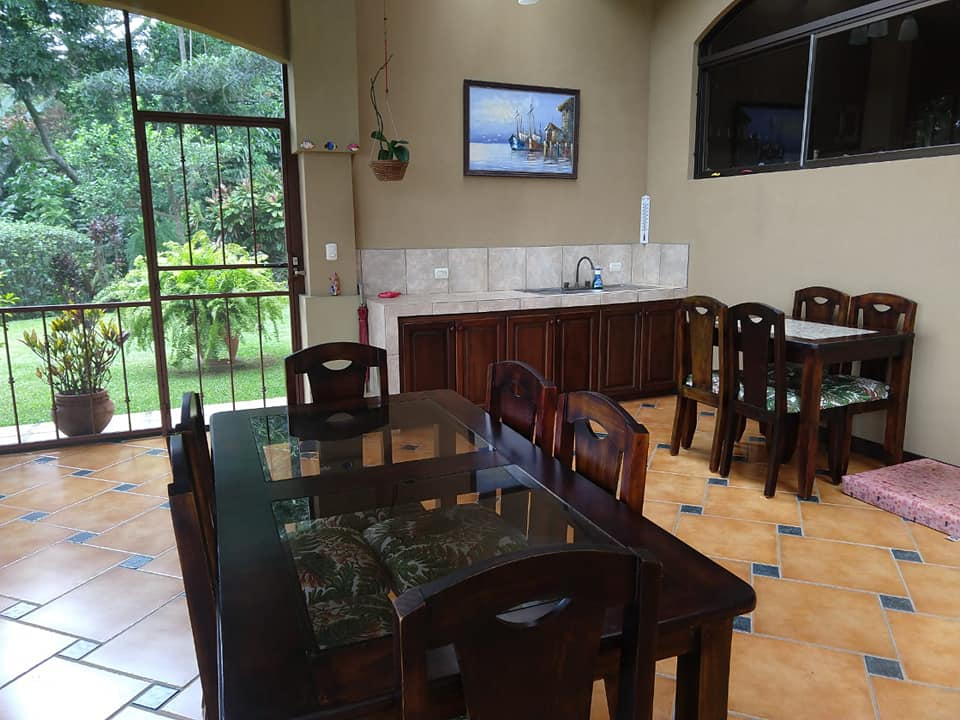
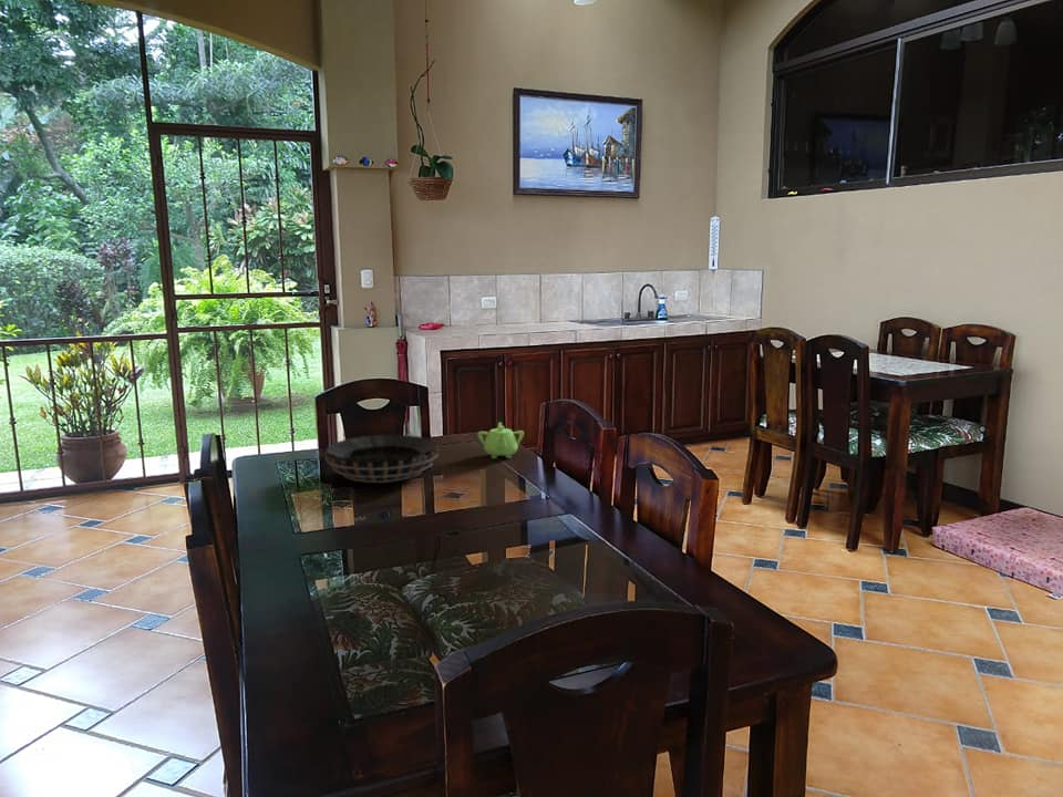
+ decorative bowl [322,434,441,484]
+ teapot [476,421,525,459]
